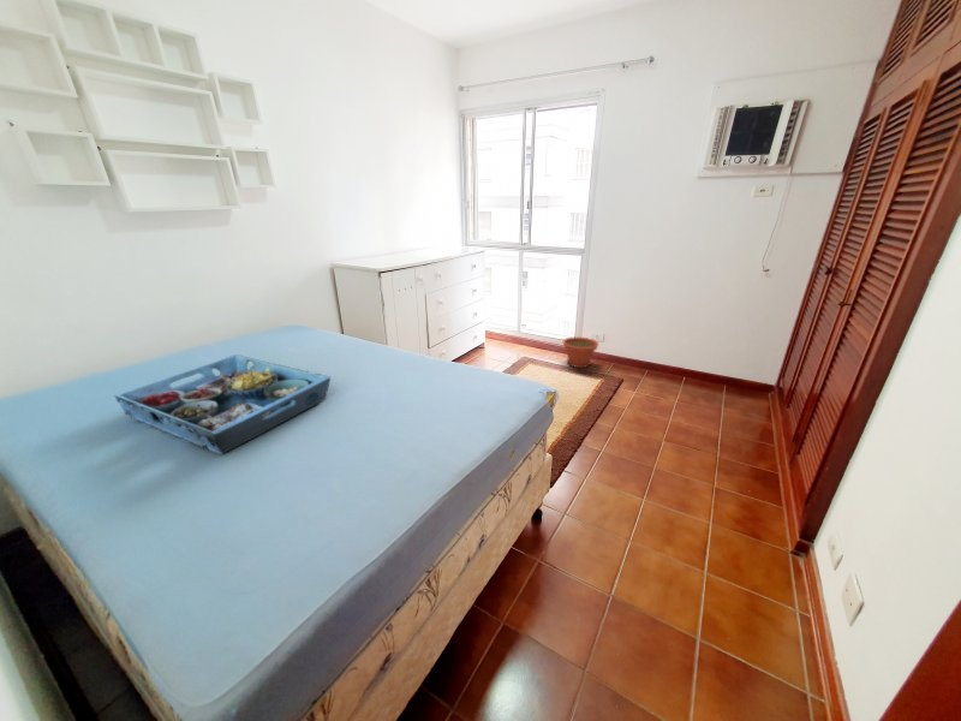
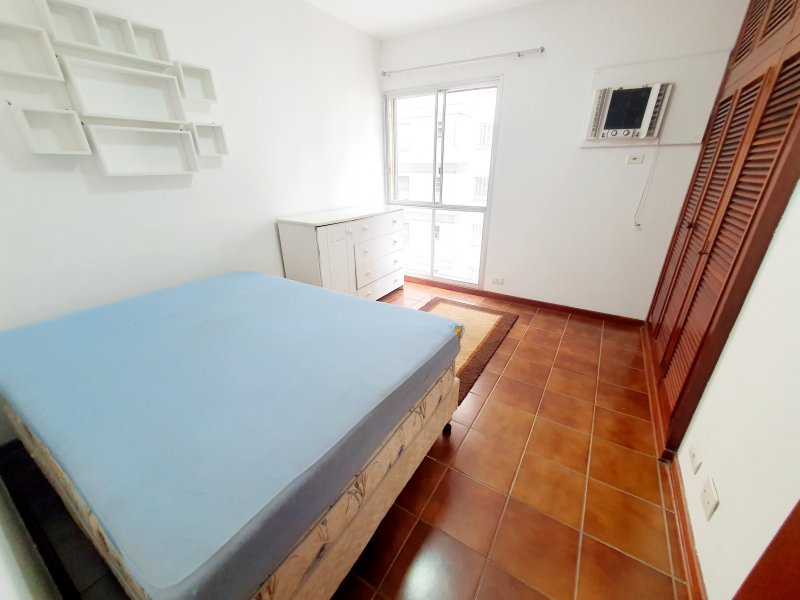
- plant pot [562,336,599,369]
- serving tray [113,353,332,455]
